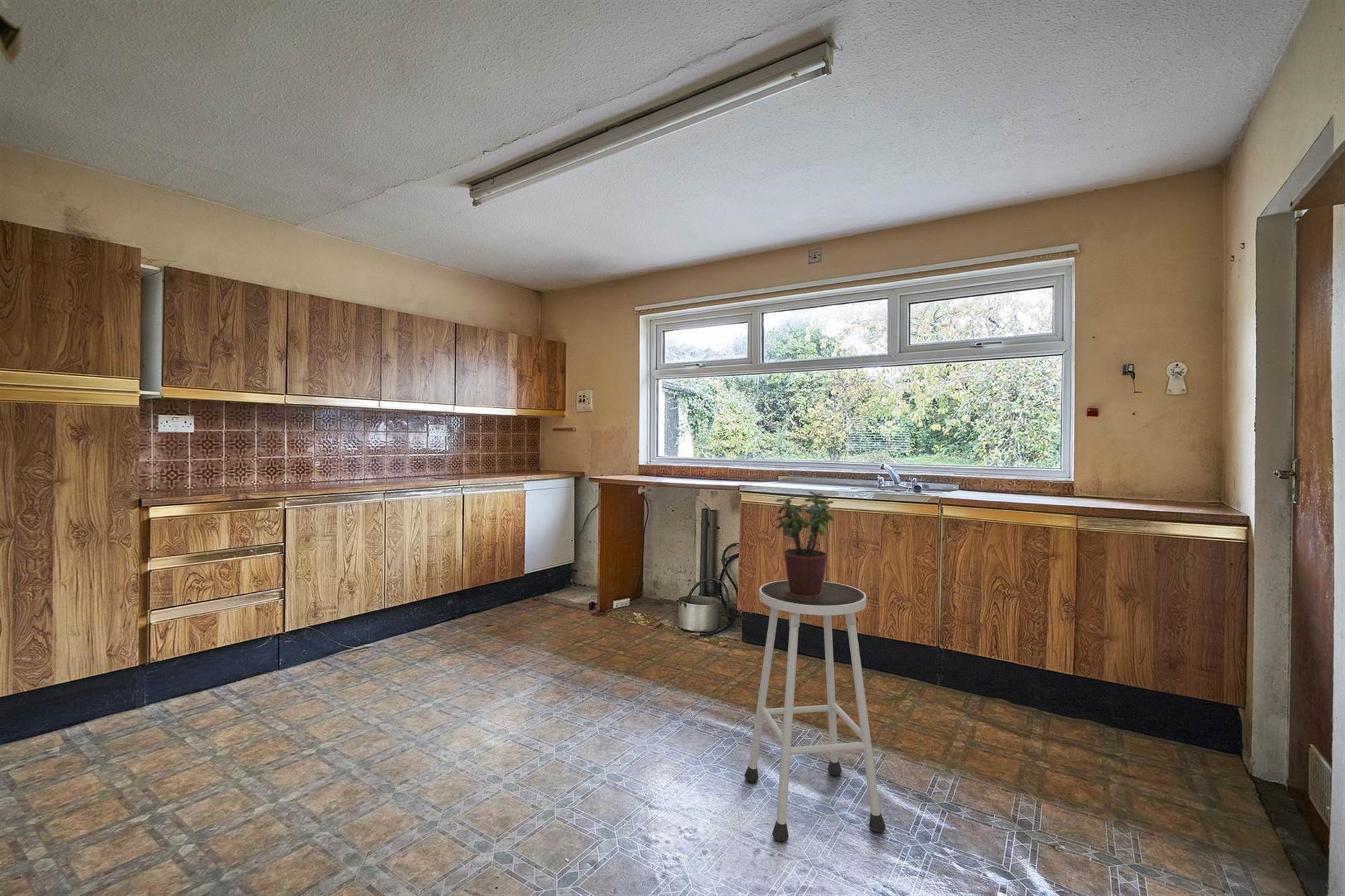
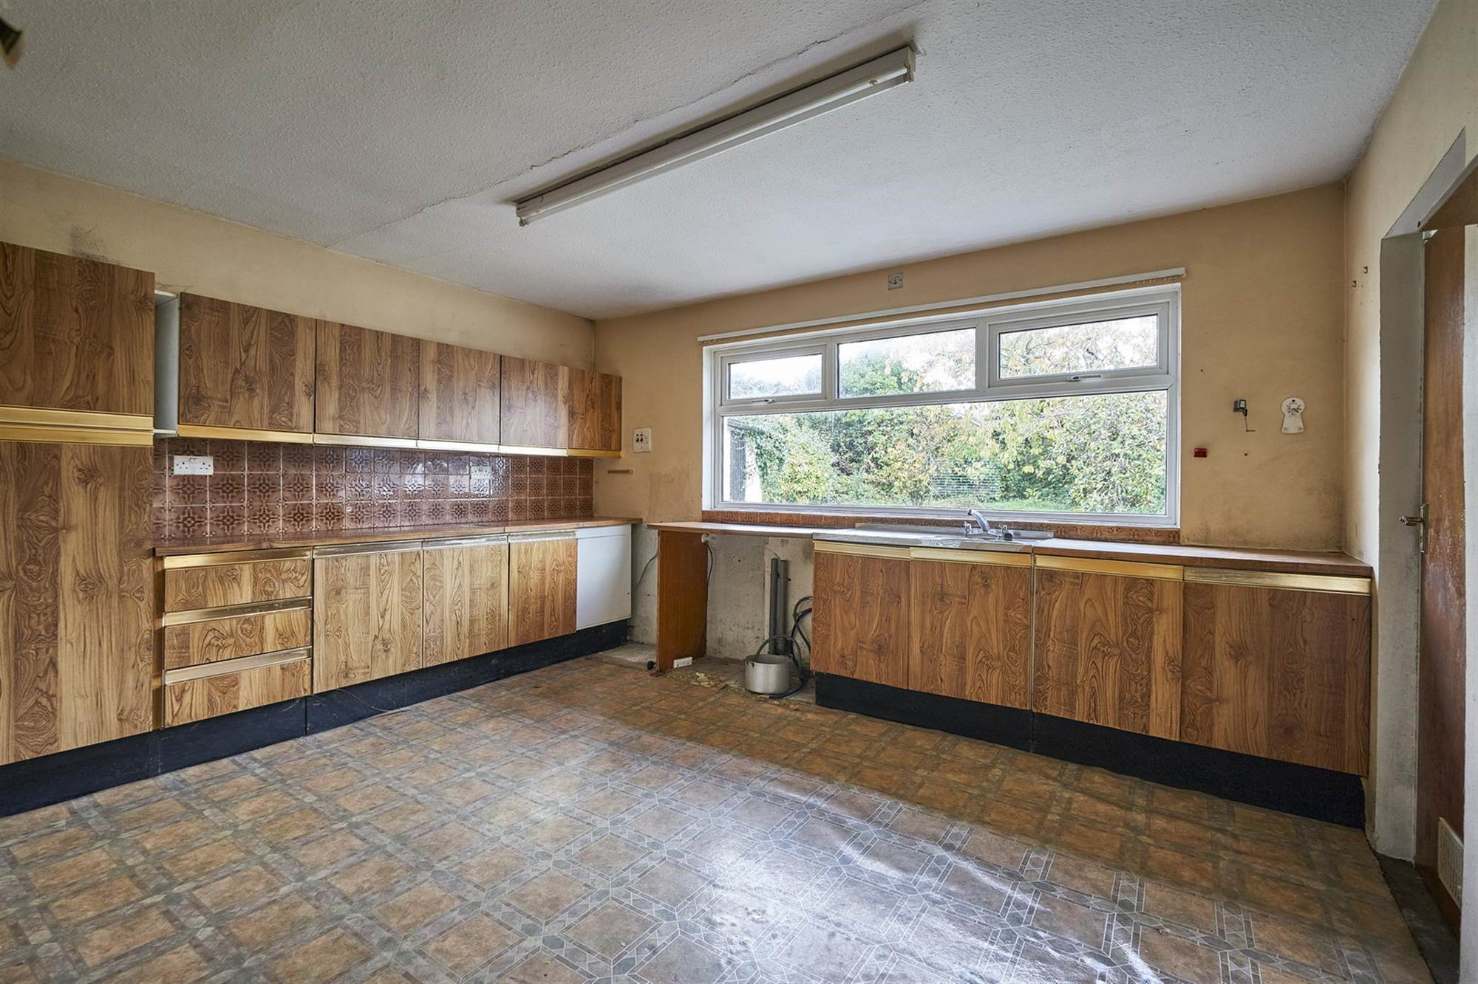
- stool [744,579,886,842]
- potted plant [771,491,835,597]
